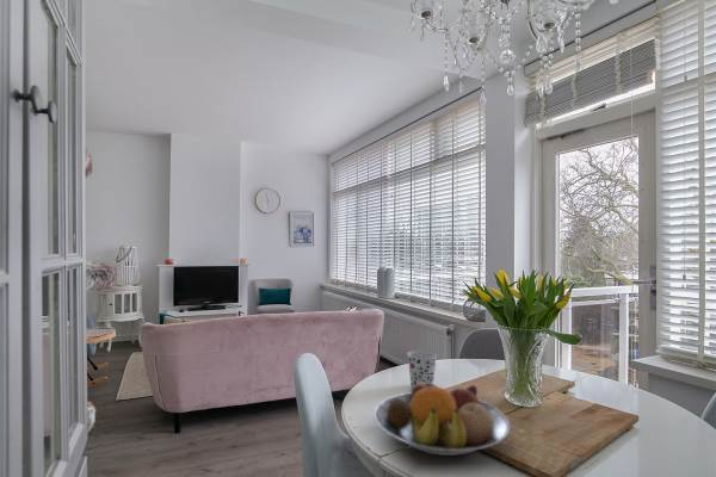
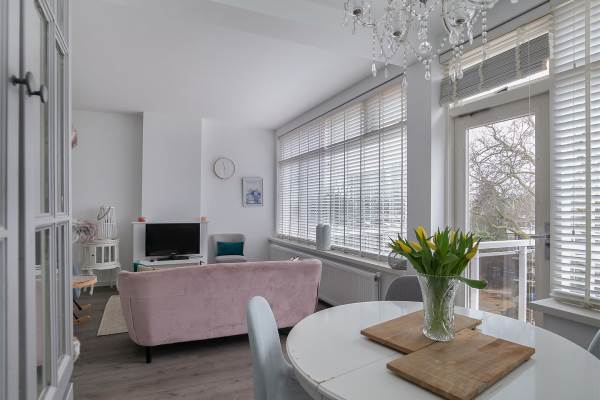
- cup [406,349,438,389]
- fruit bowl [372,378,511,457]
